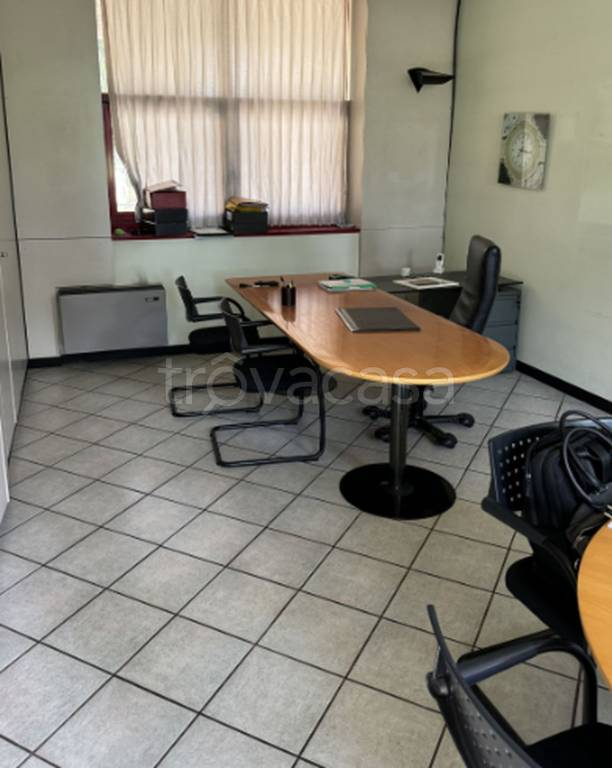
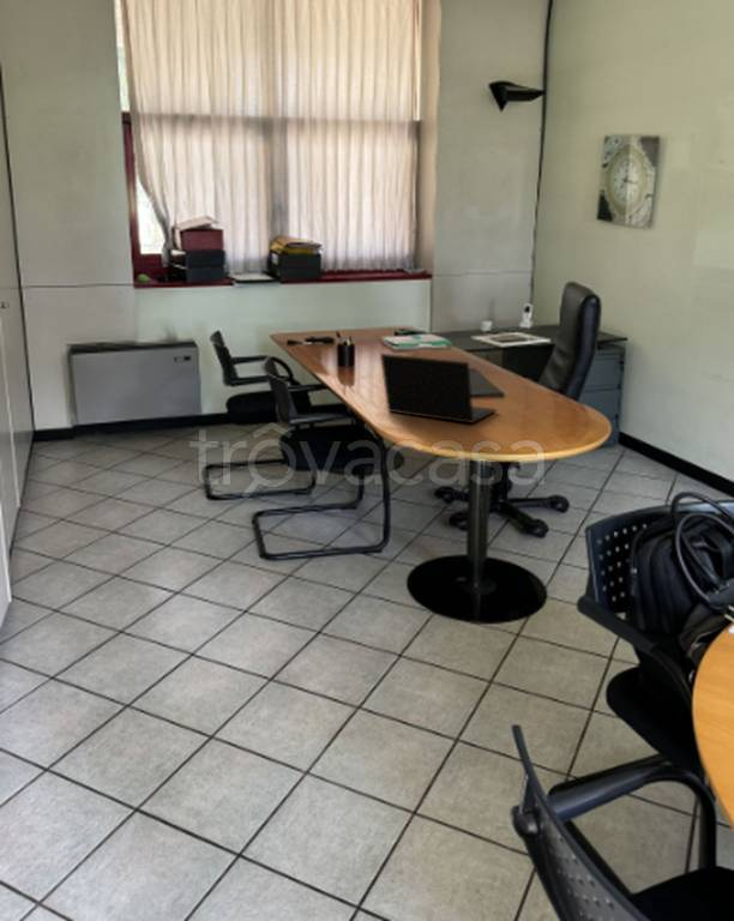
+ laptop [379,353,498,425]
